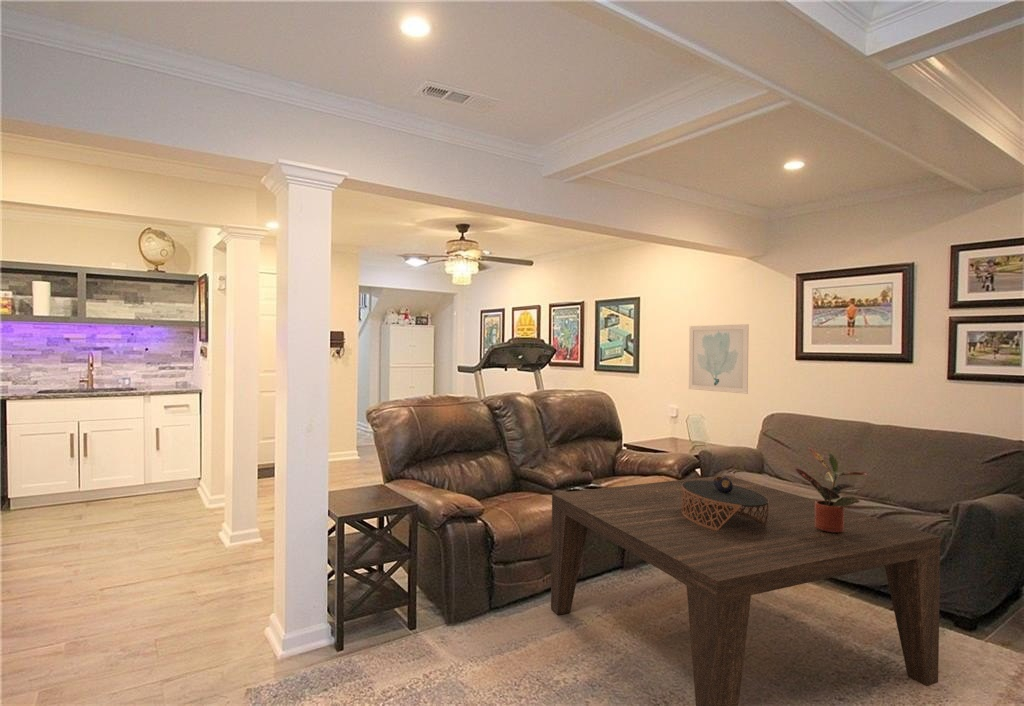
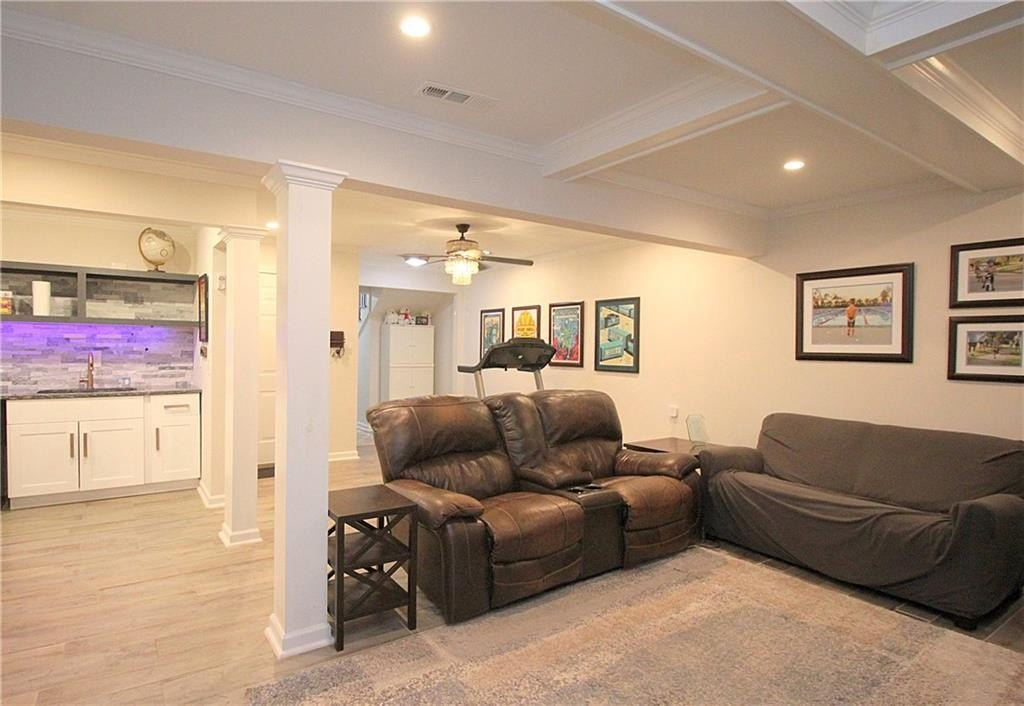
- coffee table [682,475,769,531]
- wall art [688,323,750,395]
- coffee table [550,474,942,706]
- potted plant [793,446,868,532]
